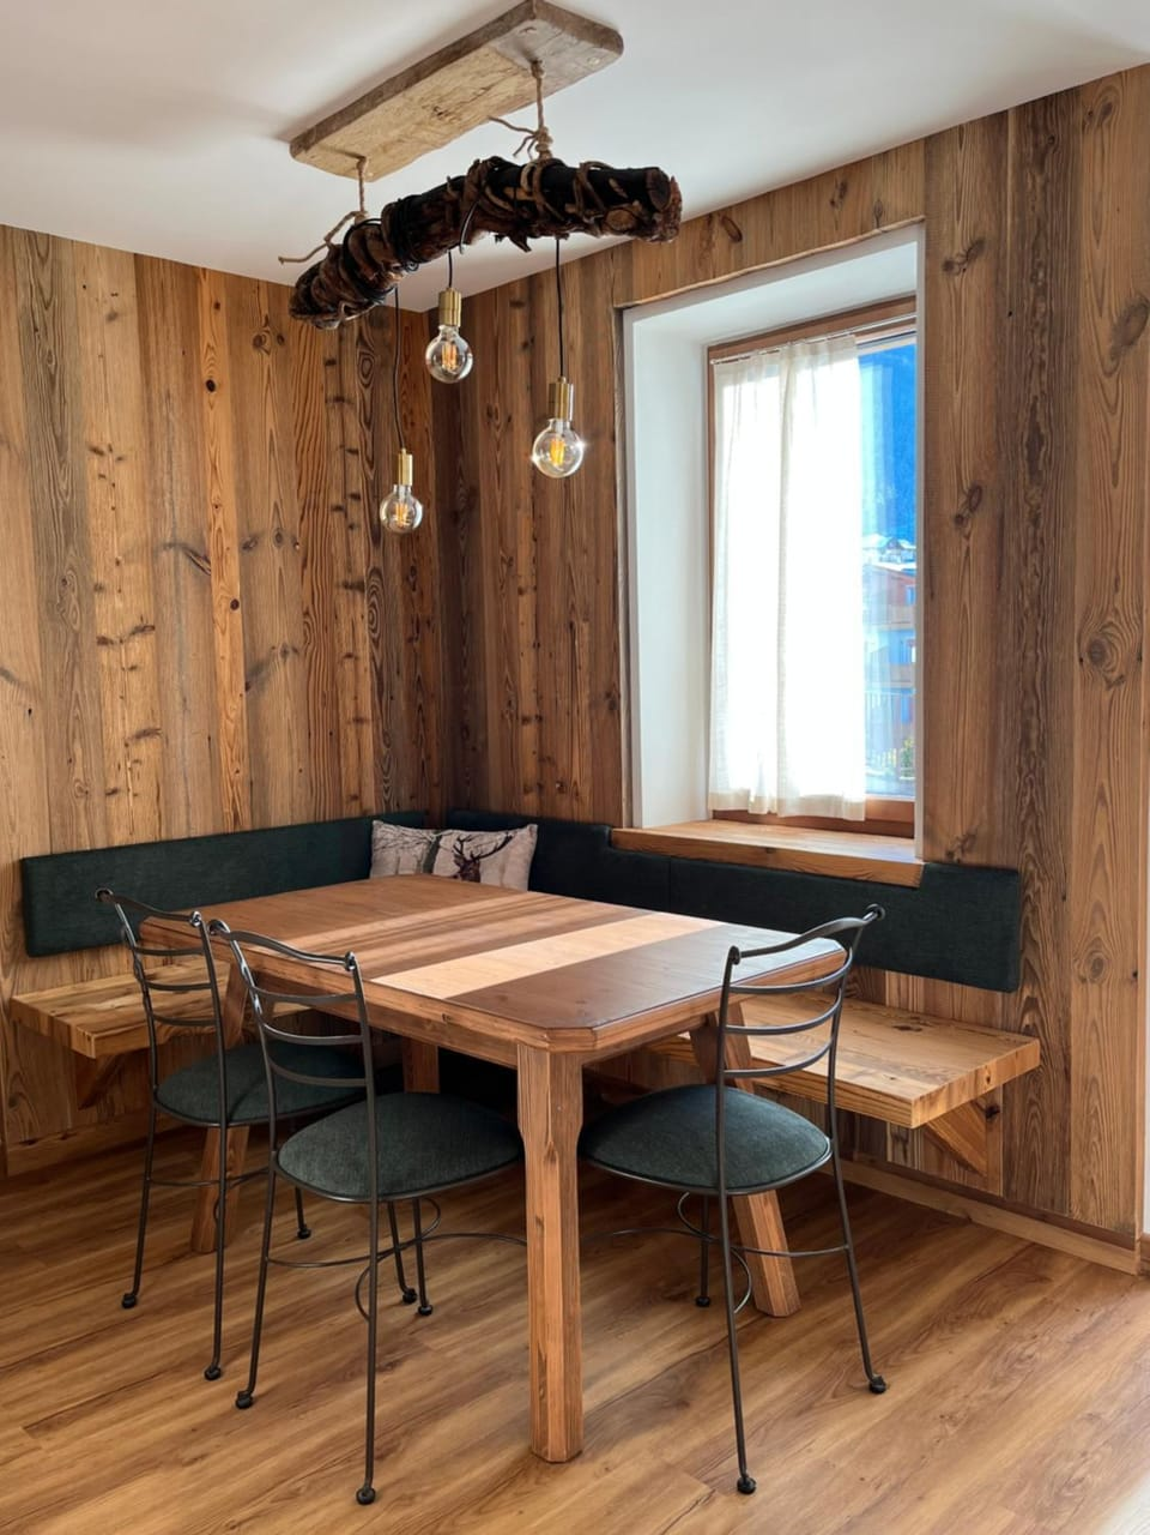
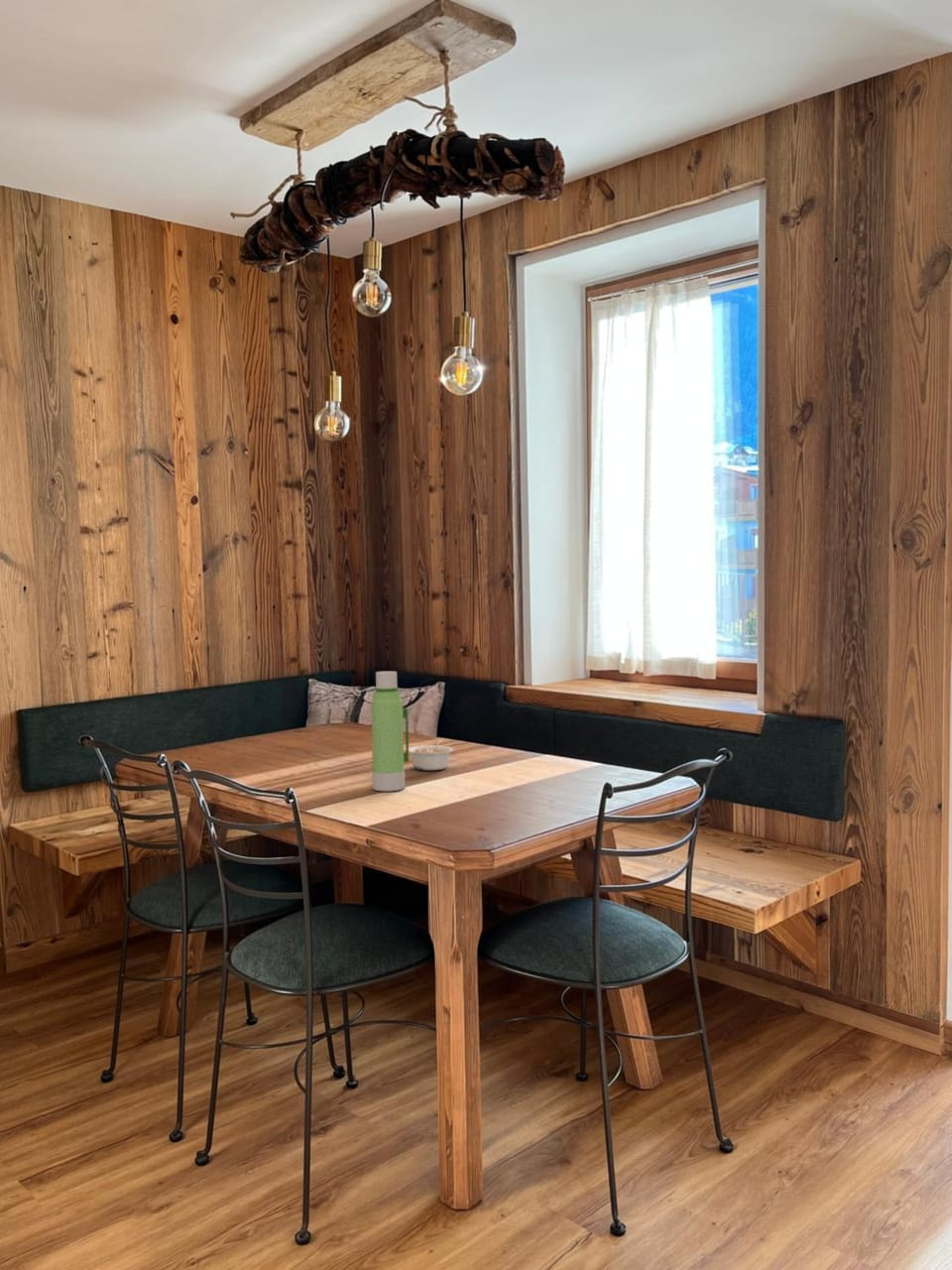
+ water bottle [370,671,410,792]
+ legume [409,739,454,771]
